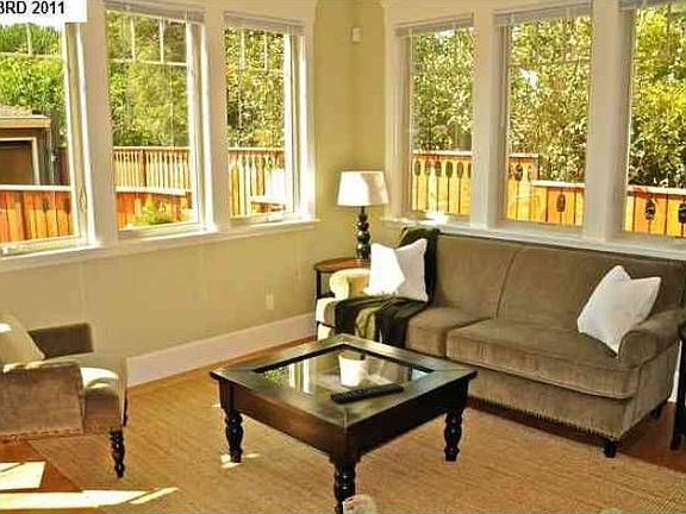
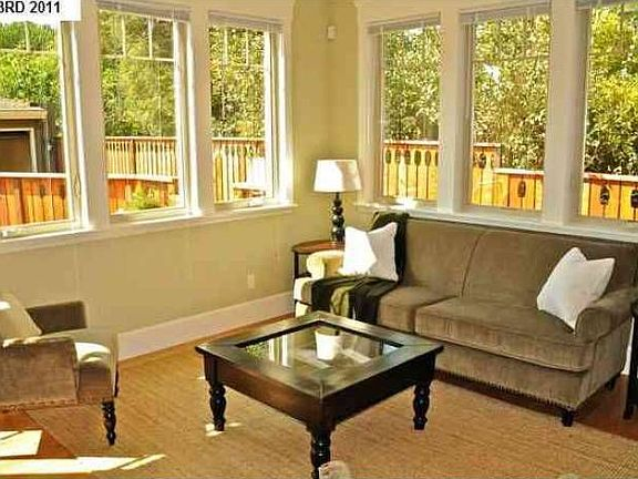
- remote control [329,382,405,405]
